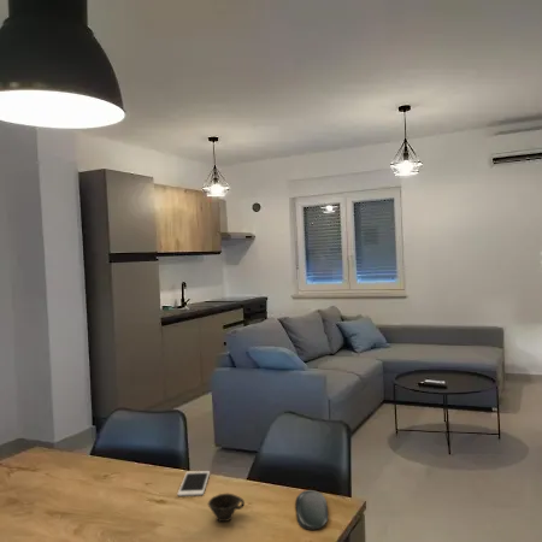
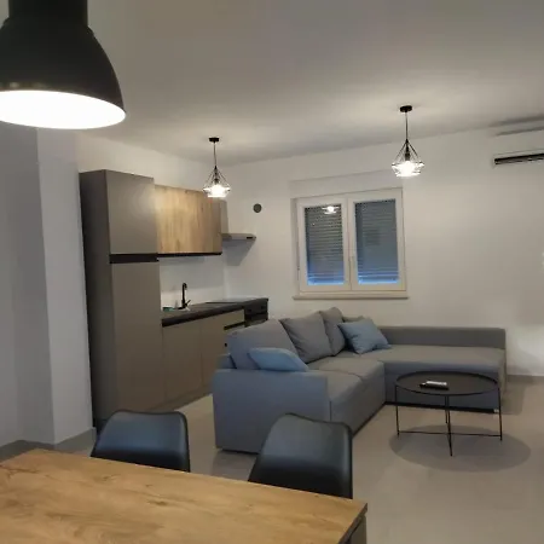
- oval tray [294,489,329,531]
- cell phone [176,470,211,497]
- cup [207,493,246,523]
